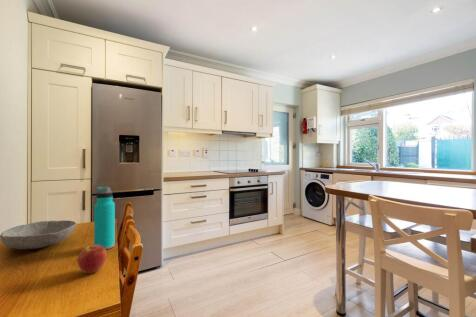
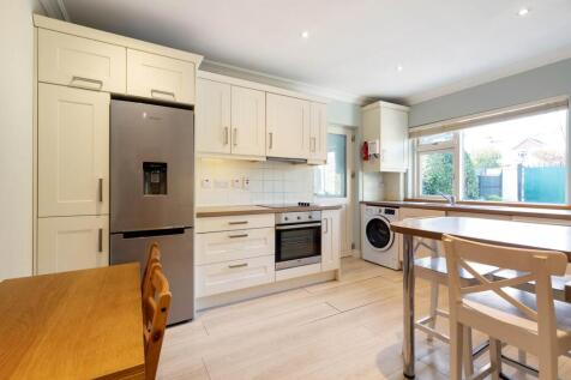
- apple [77,244,108,274]
- bowl [0,220,77,250]
- water bottle [93,186,116,250]
